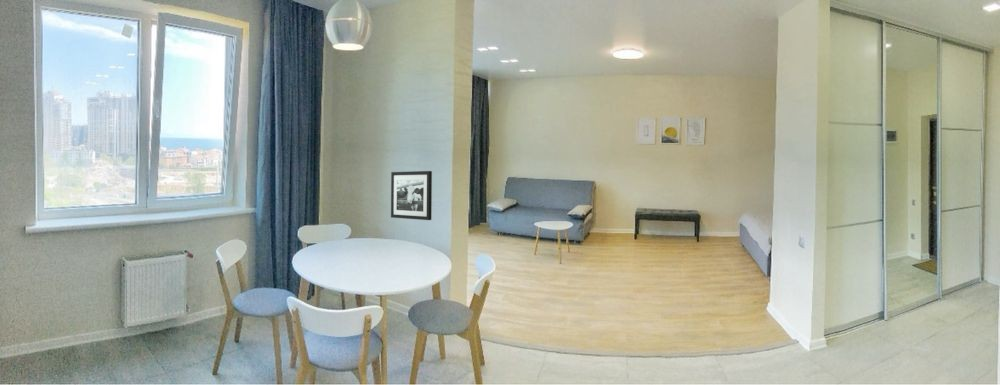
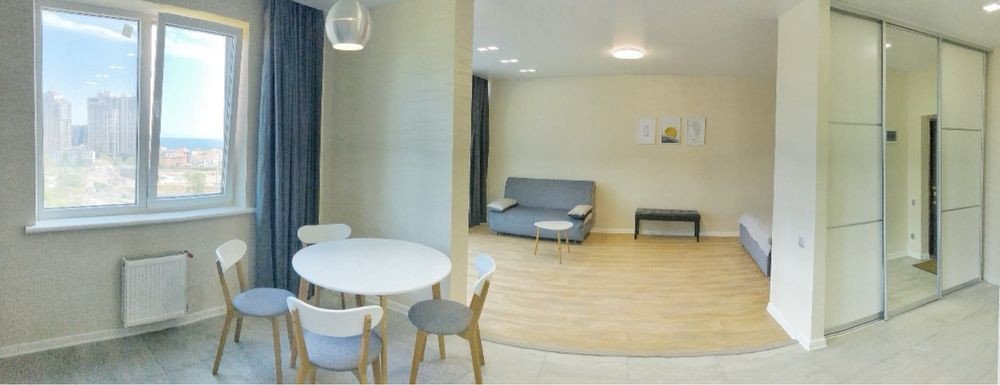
- picture frame [390,170,433,221]
